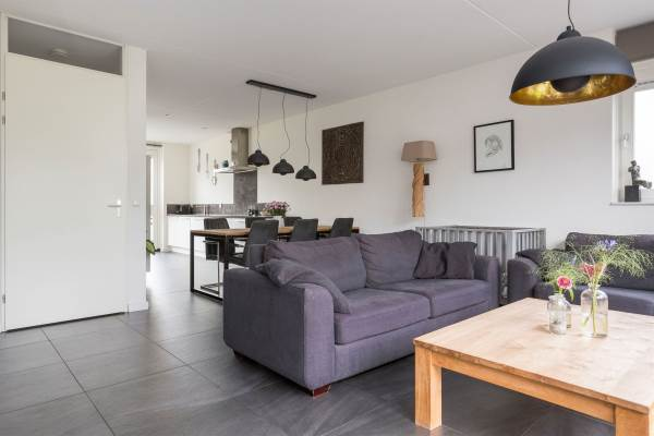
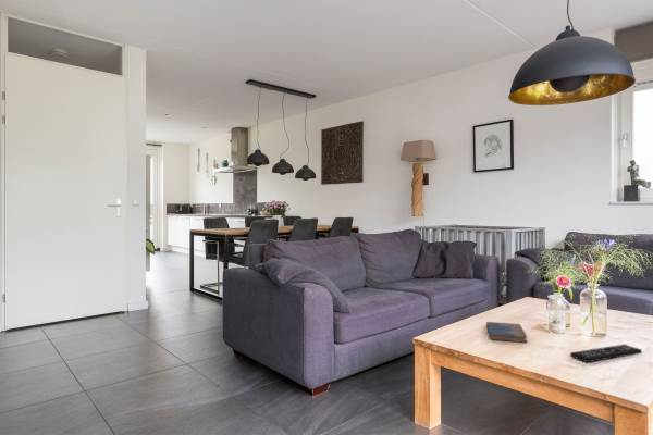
+ remote control [569,344,643,363]
+ hardcover book [485,321,528,344]
